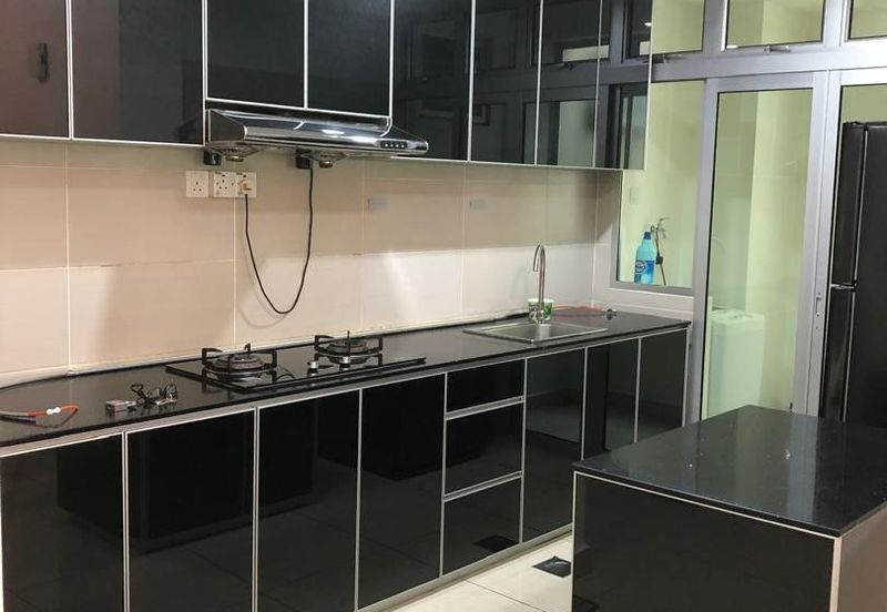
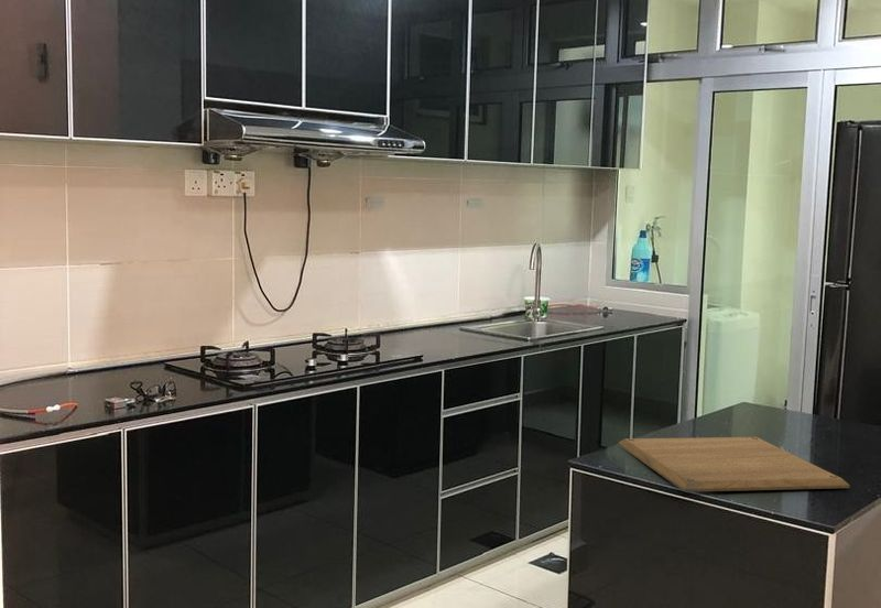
+ chopping board [617,436,851,493]
